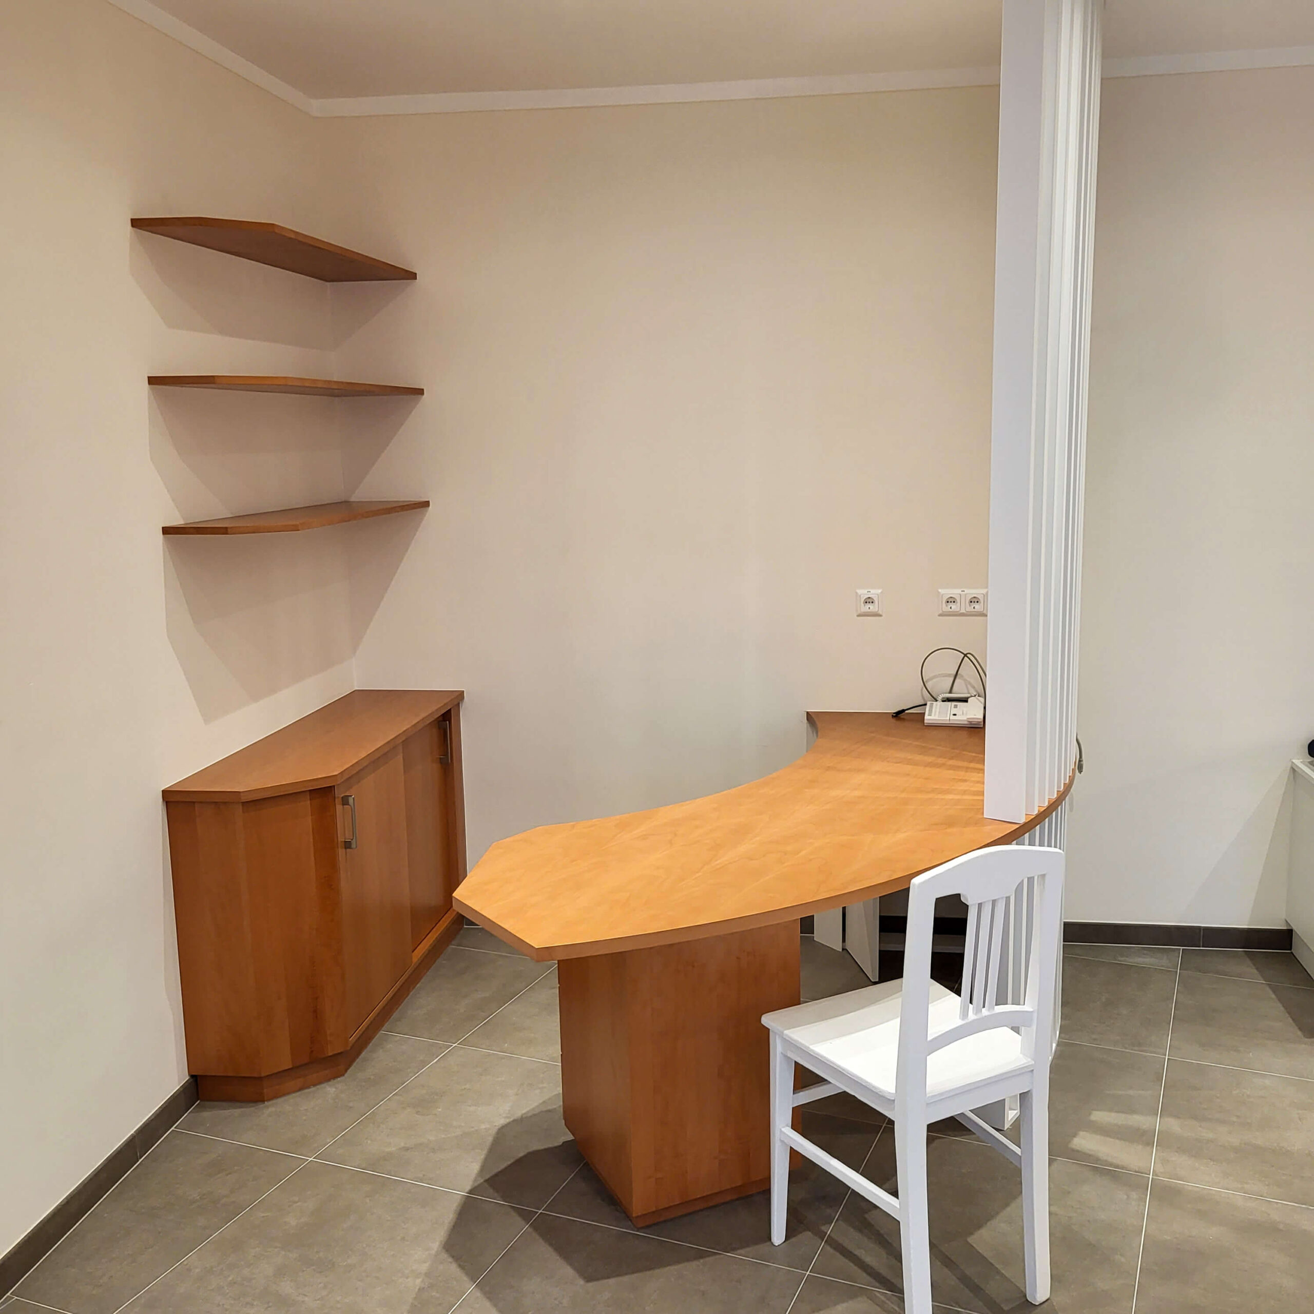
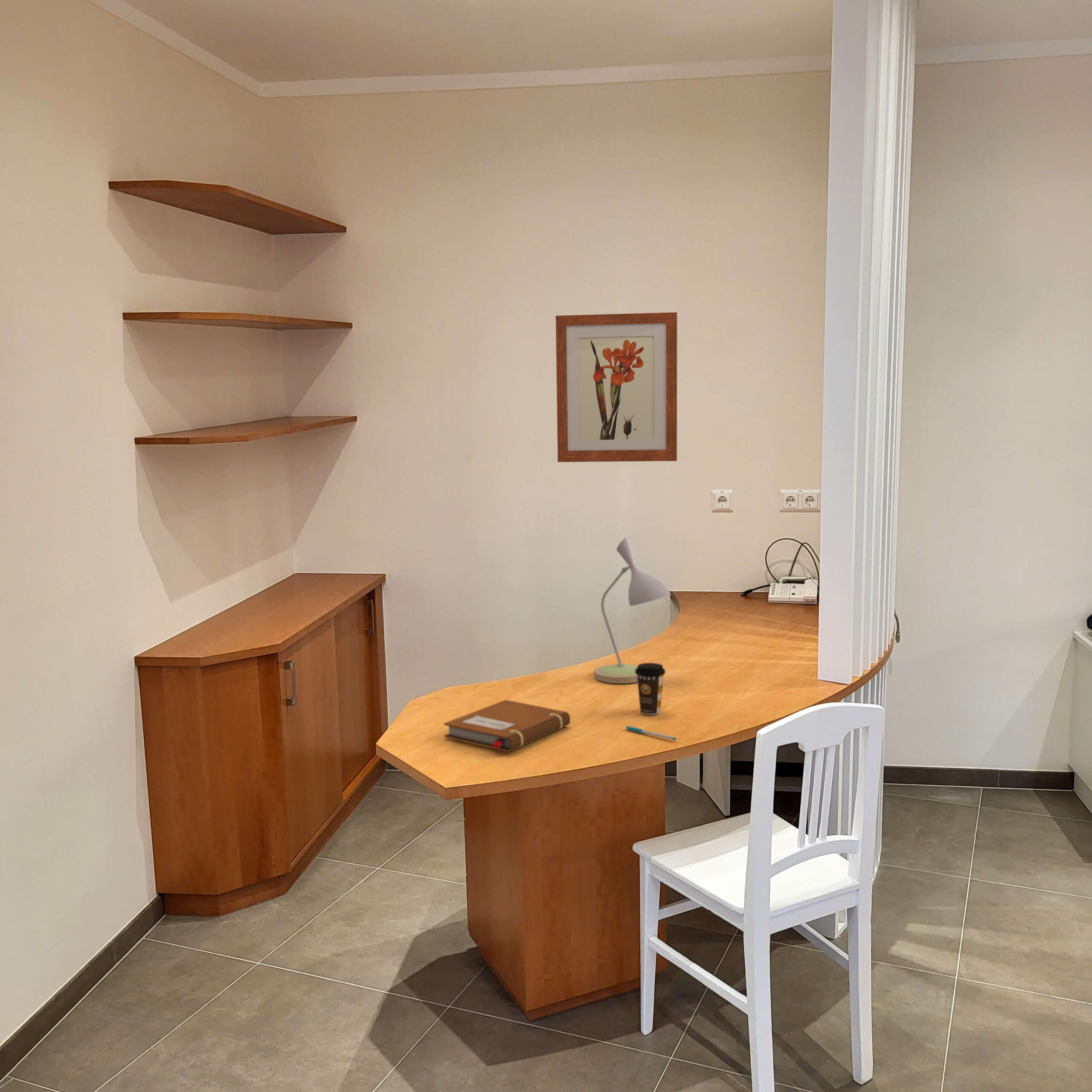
+ desk lamp [594,537,671,684]
+ notebook [444,699,571,752]
+ pen [625,726,677,741]
+ wall art [555,312,677,462]
+ coffee cup [635,662,666,715]
